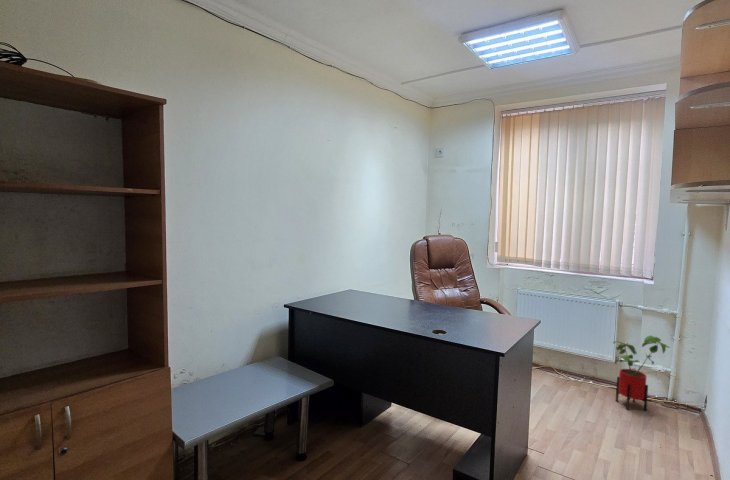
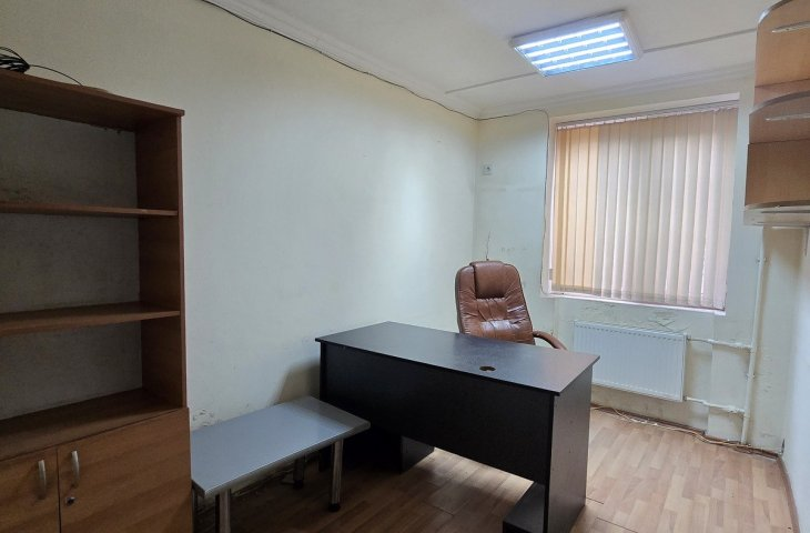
- house plant [612,334,672,411]
